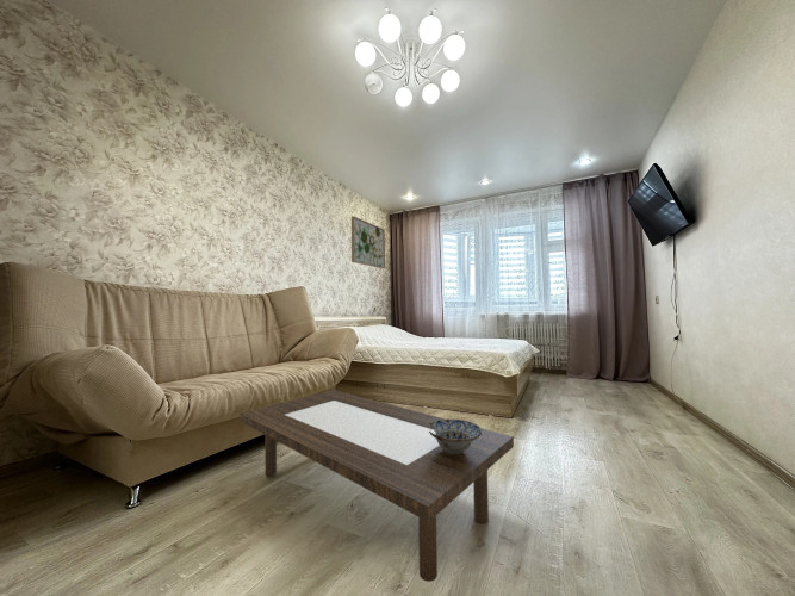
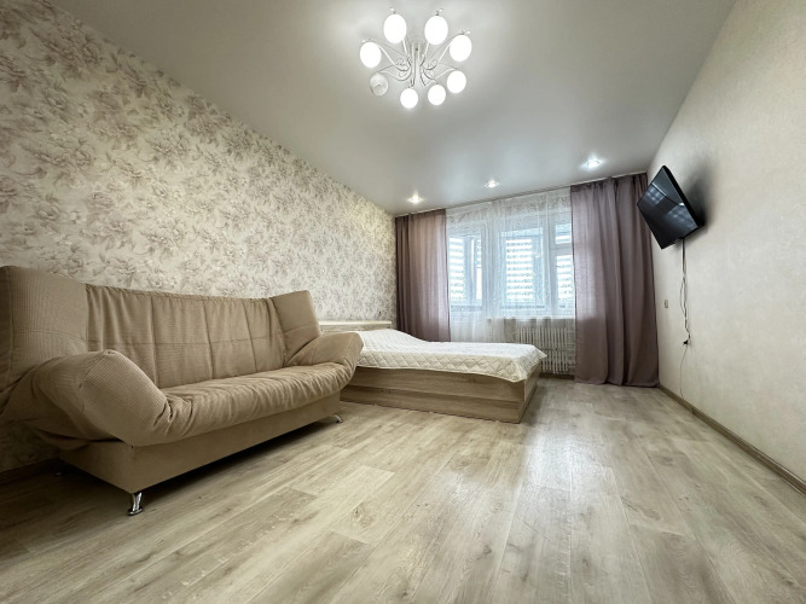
- coffee table [238,389,515,583]
- wall art [350,215,386,269]
- ceramic bowl [429,417,482,455]
